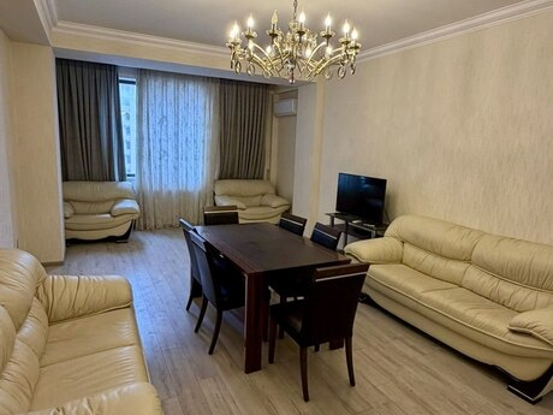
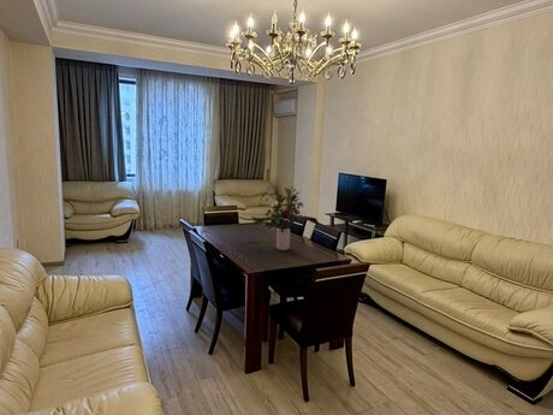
+ bouquet [250,183,320,251]
